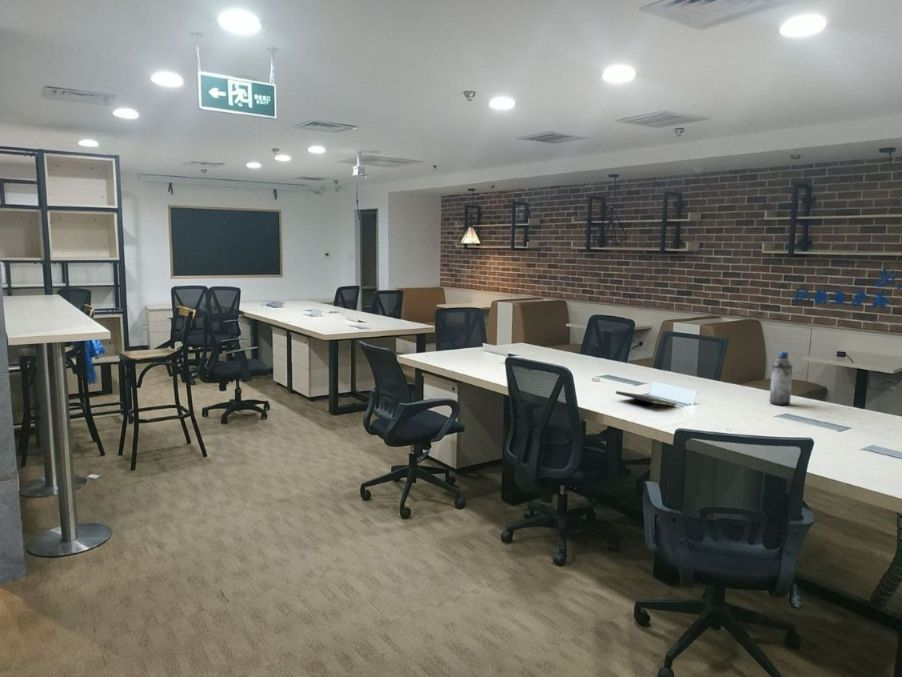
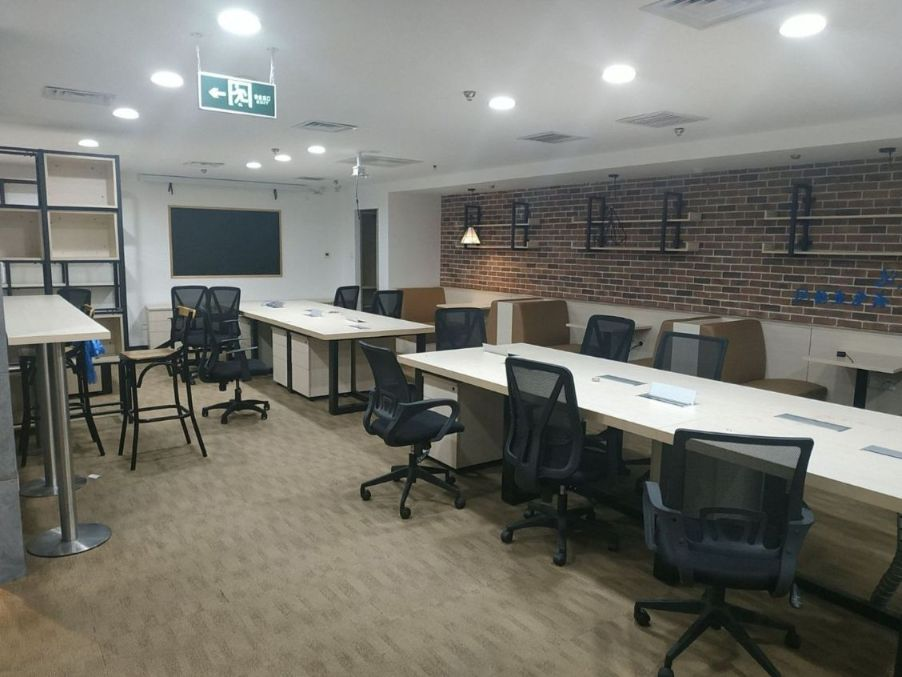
- notepad [615,390,677,411]
- water bottle [769,351,794,406]
